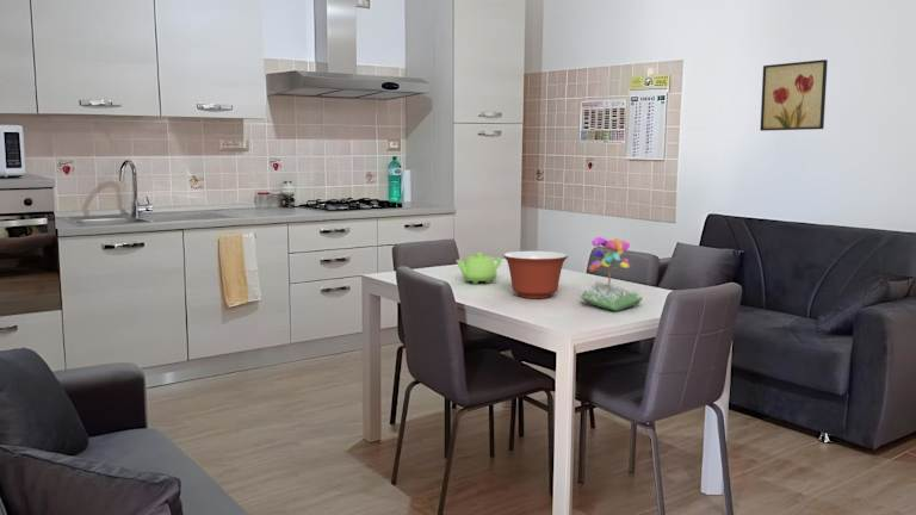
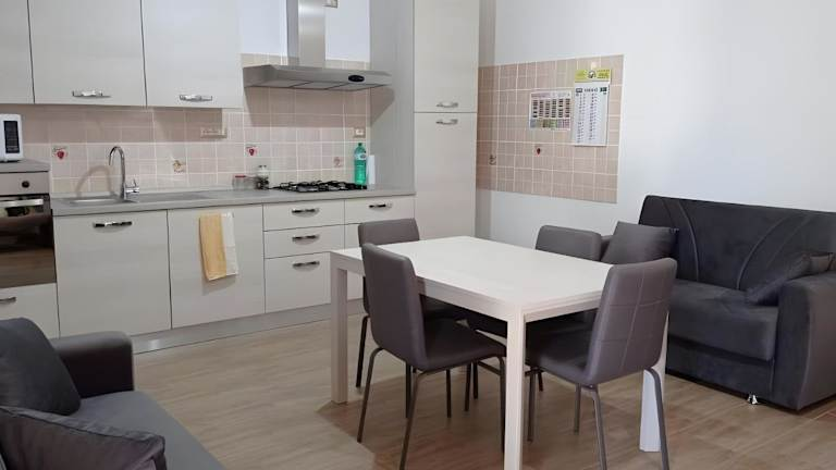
- mixing bowl [502,250,569,299]
- flower [578,236,644,312]
- teapot [454,252,503,285]
- wall art [759,58,829,132]
